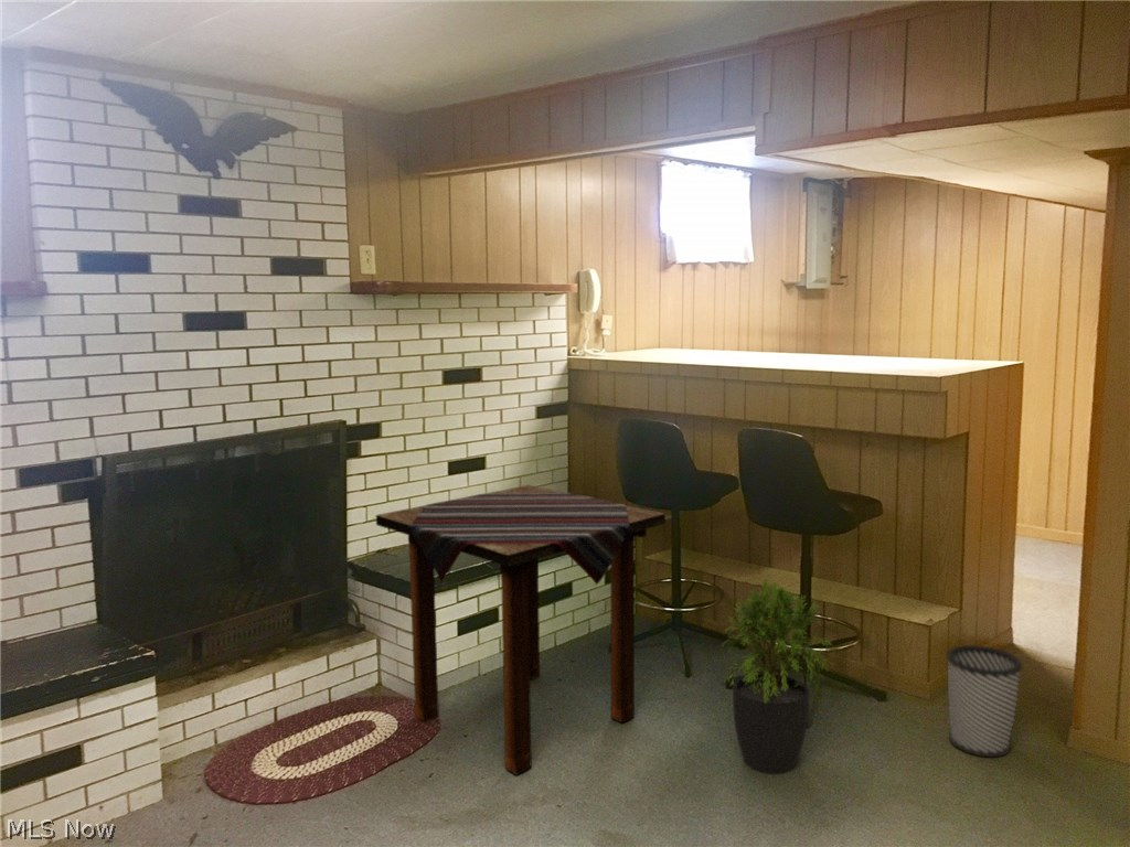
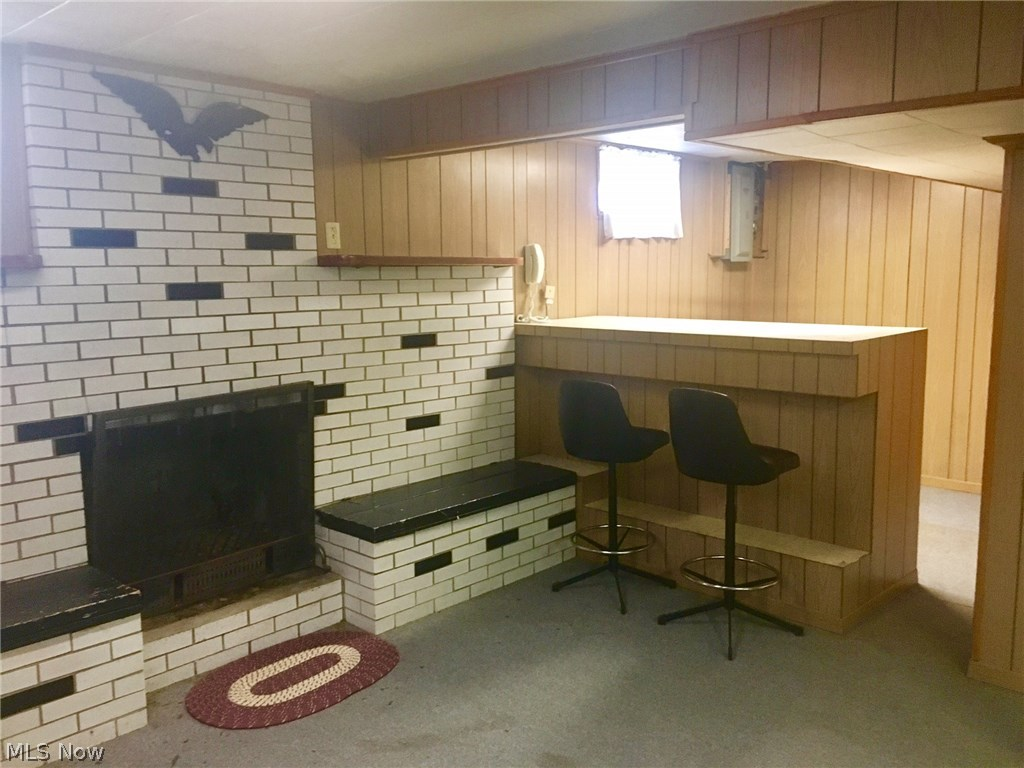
- wastebasket [946,644,1024,759]
- potted plant [721,579,834,775]
- side table [375,484,667,776]
